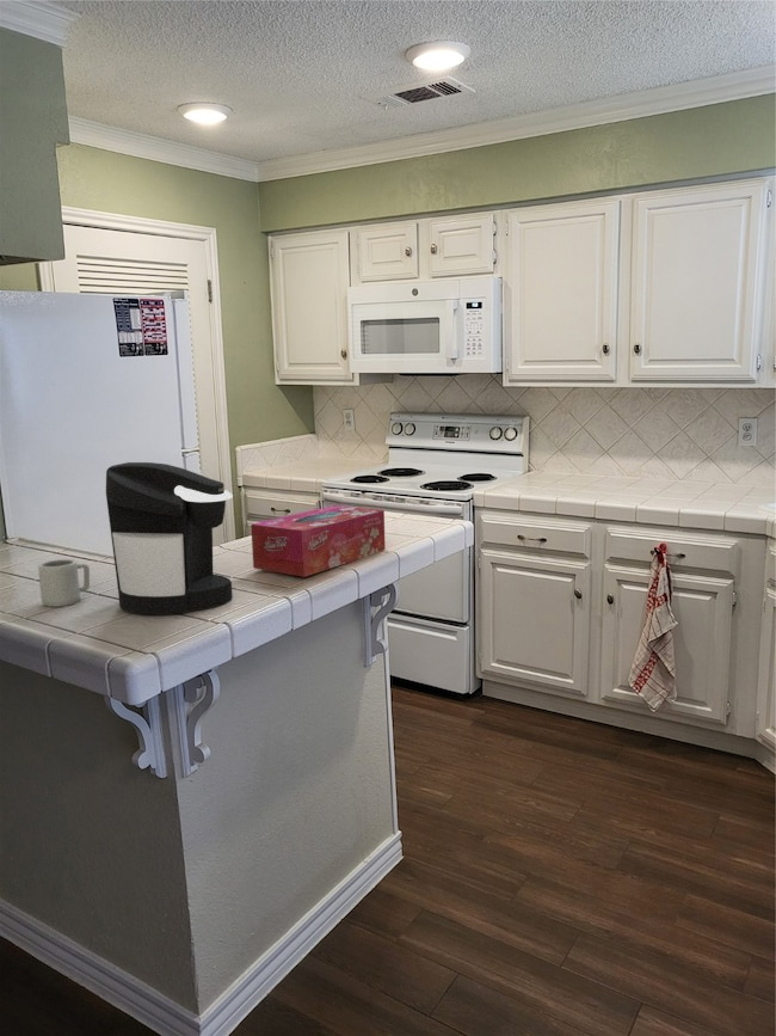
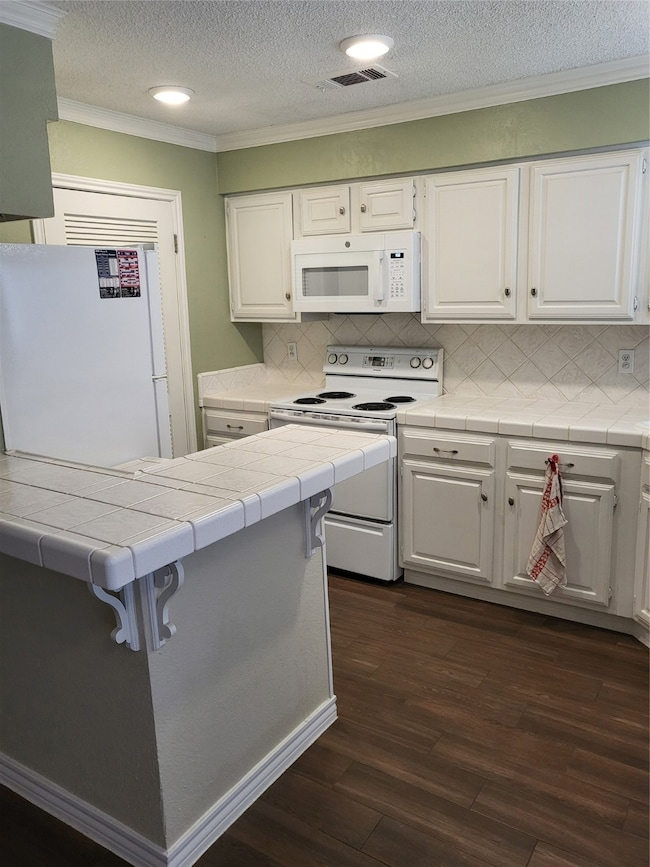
- tissue box [250,504,387,578]
- coffee maker [105,461,234,615]
- cup [37,558,91,608]
